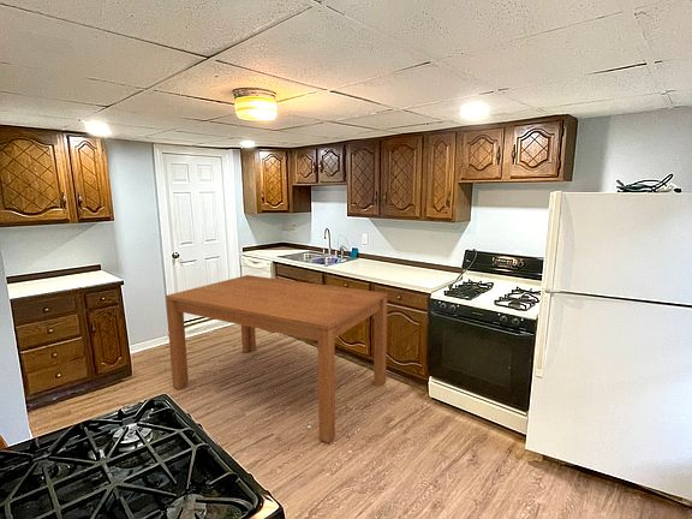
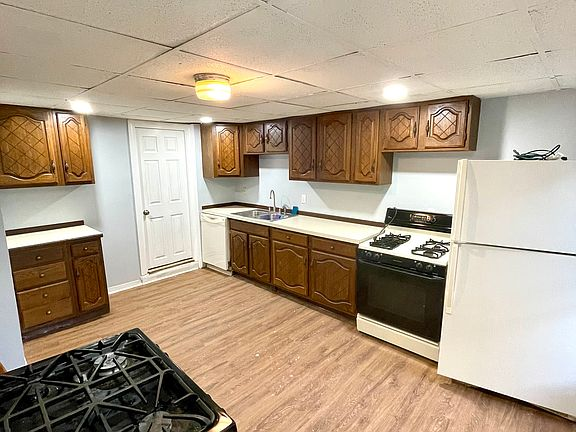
- dining table [165,274,389,443]
